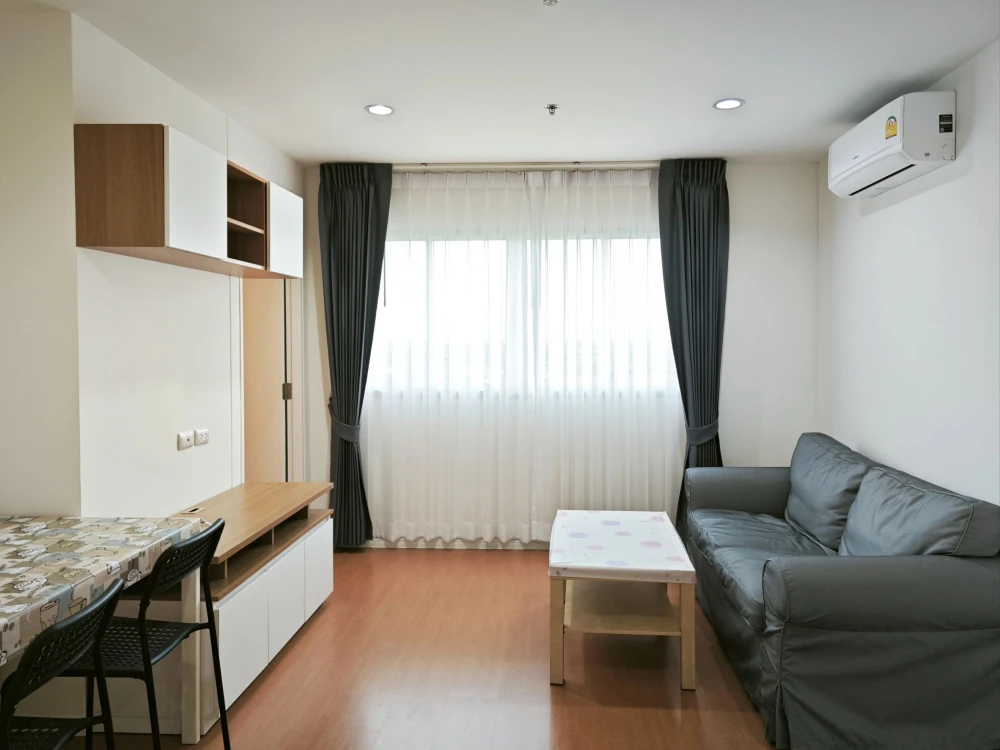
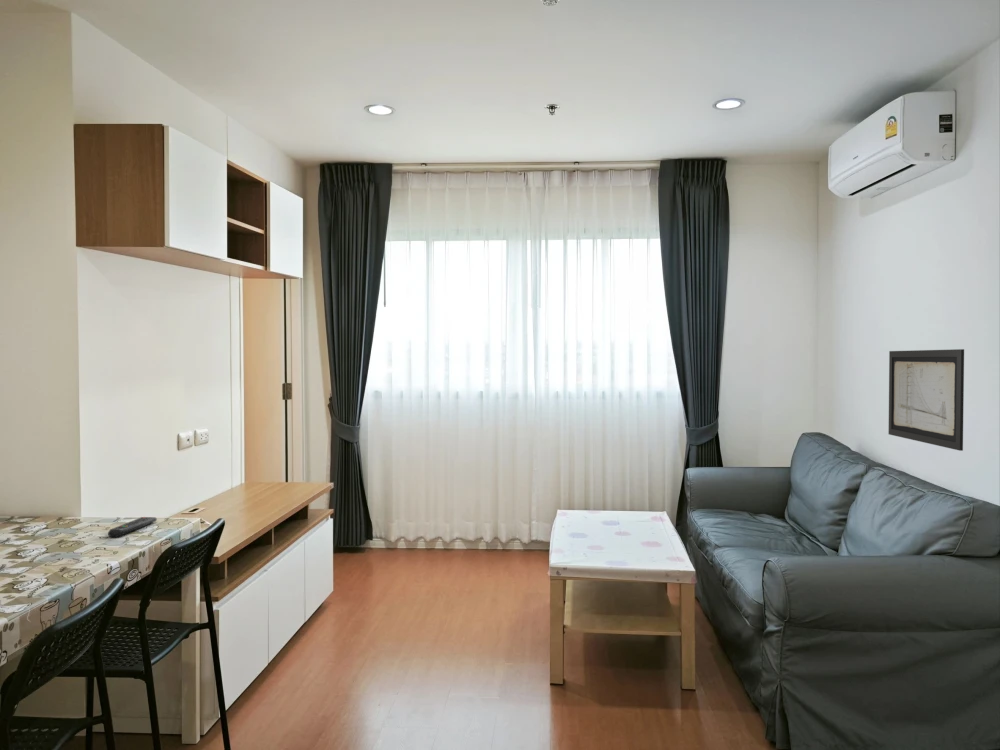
+ wall art [888,348,965,452]
+ remote control [107,516,158,538]
